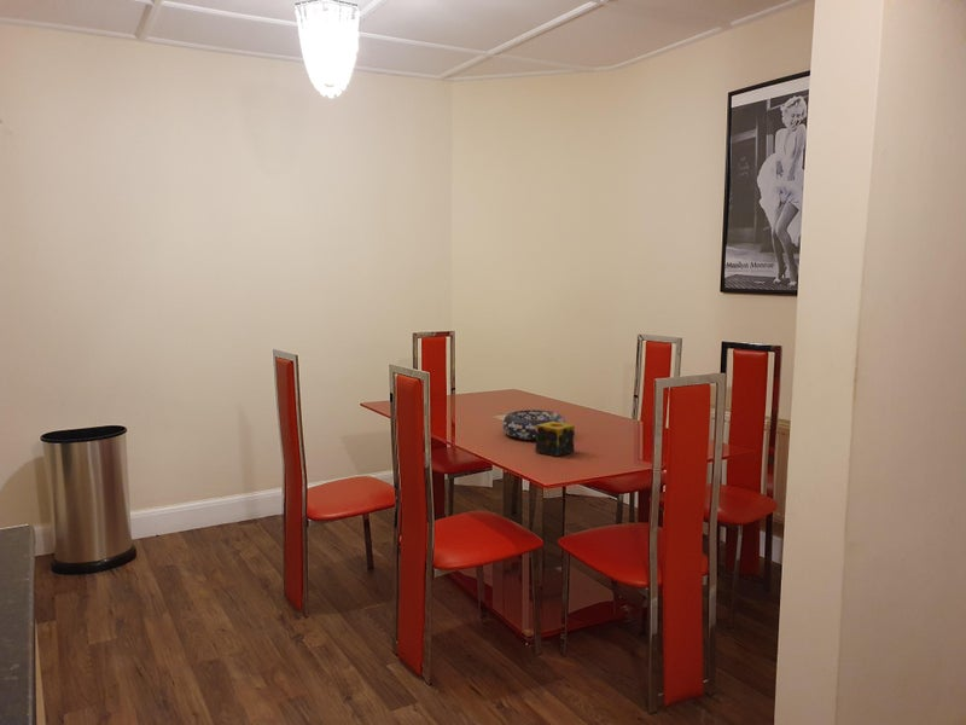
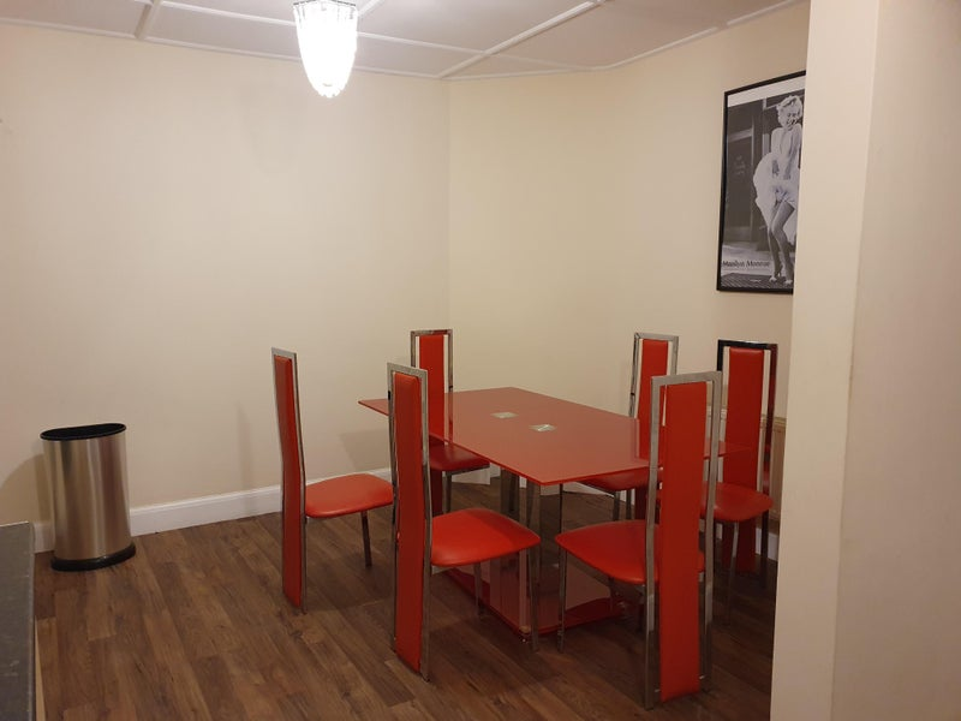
- candle [535,422,576,458]
- decorative bowl [501,408,568,441]
